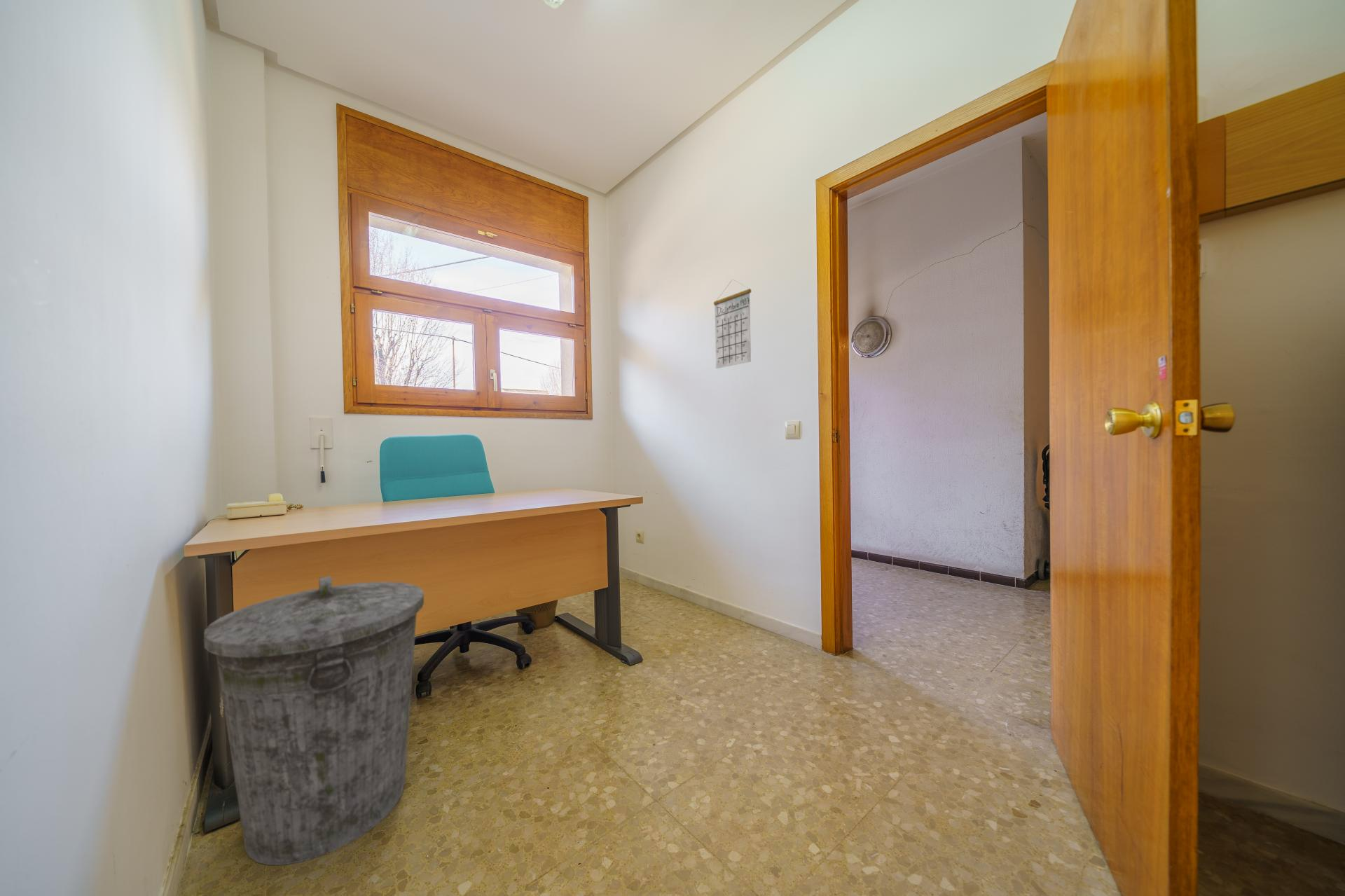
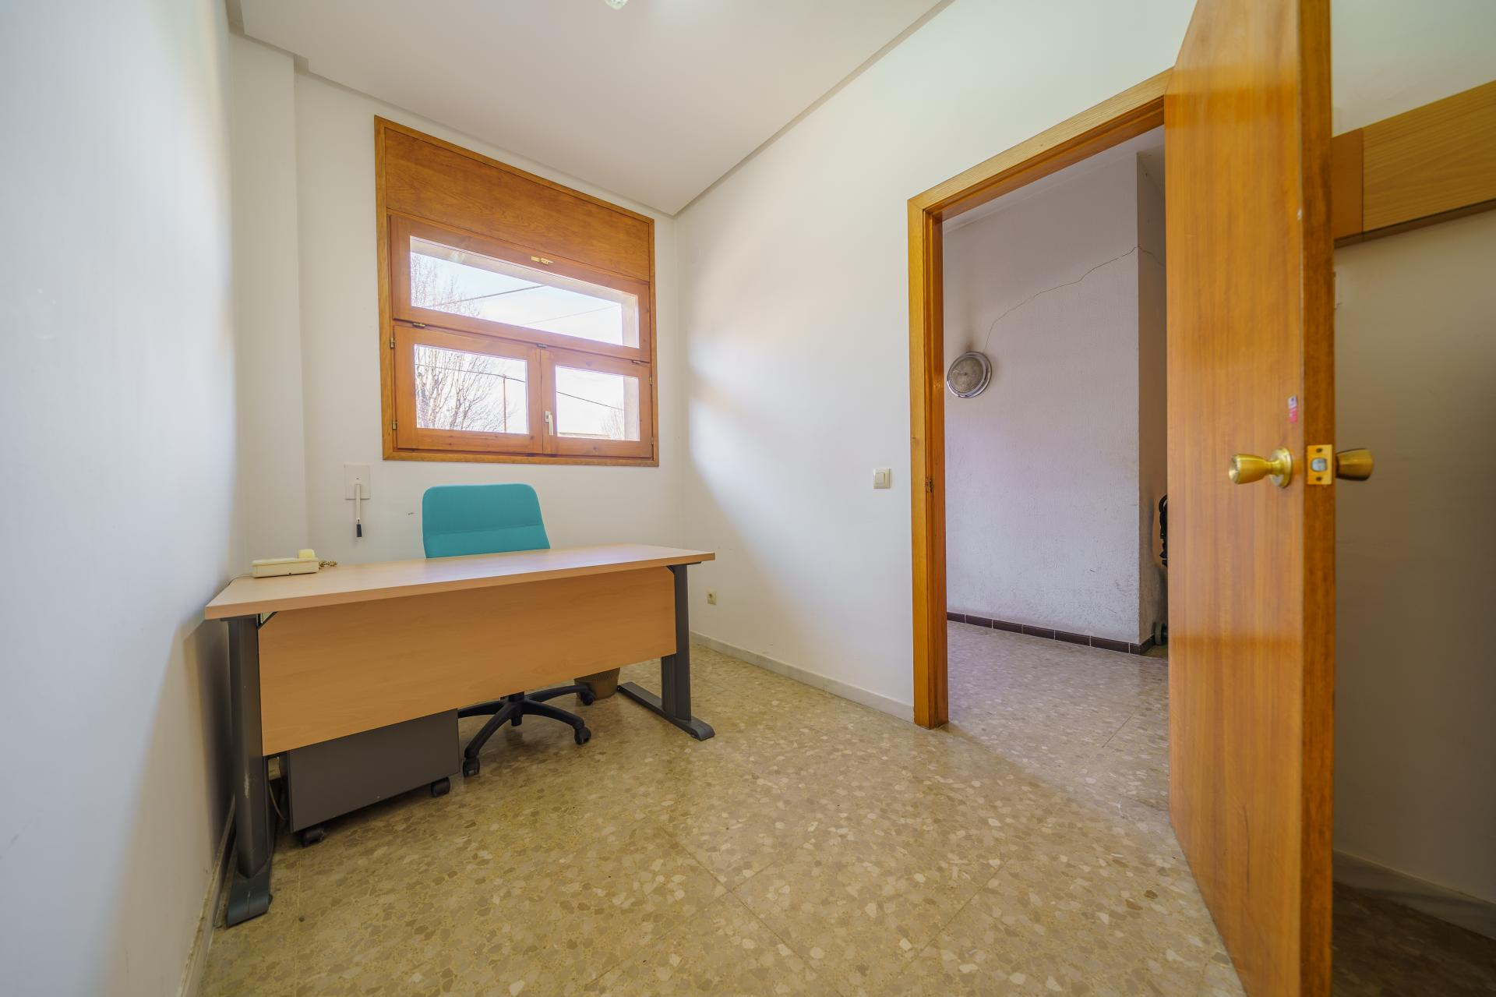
- calendar [713,279,752,369]
- trash can [203,575,425,866]
